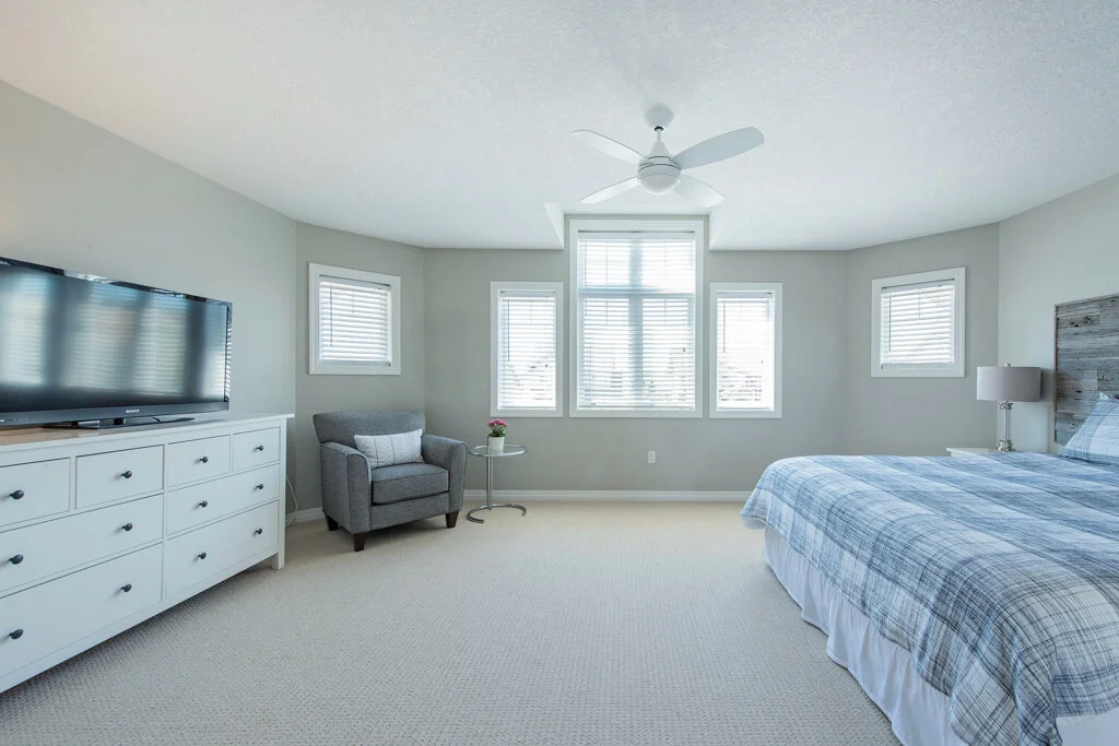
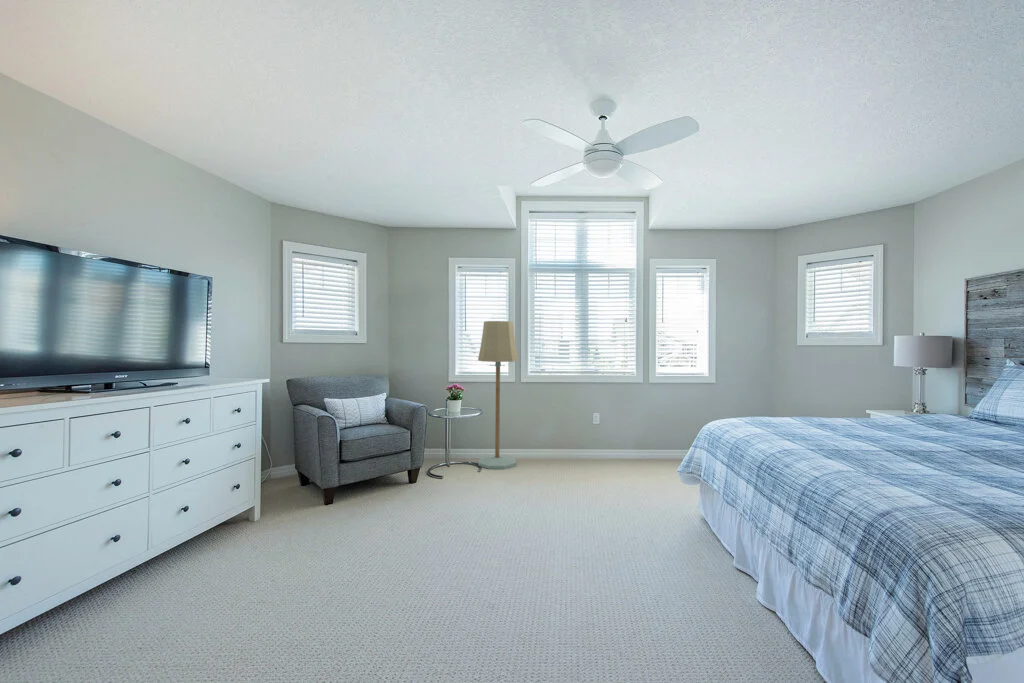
+ floor lamp [477,320,519,470]
